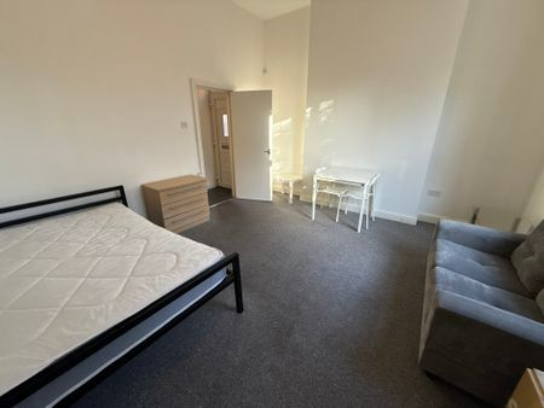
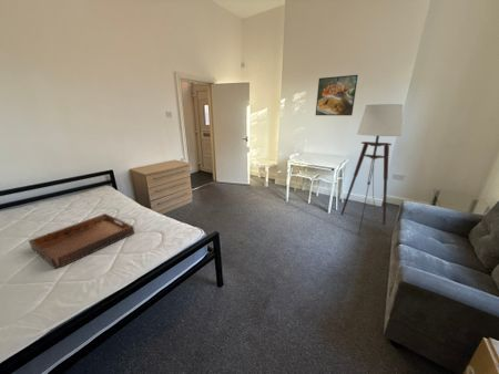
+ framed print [315,74,359,116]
+ floor lamp [339,103,404,237]
+ serving tray [28,212,135,270]
